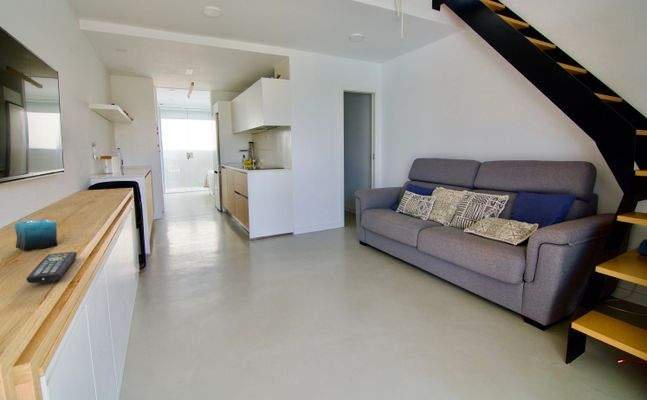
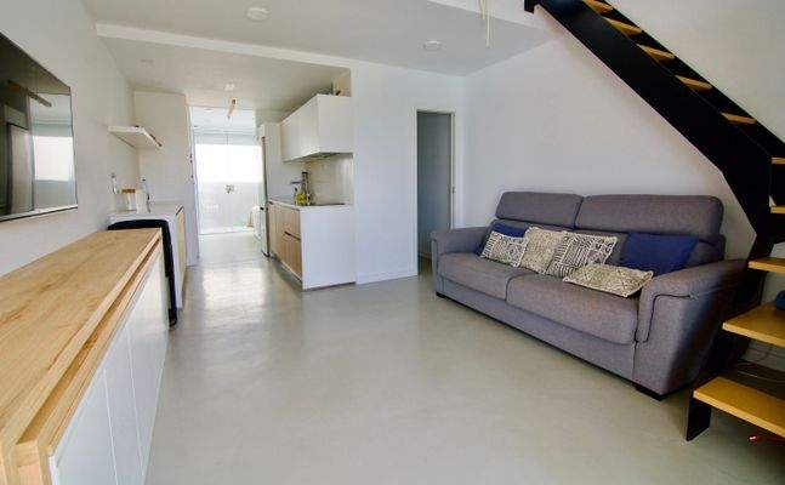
- candle [14,213,58,252]
- remote control [25,251,78,284]
